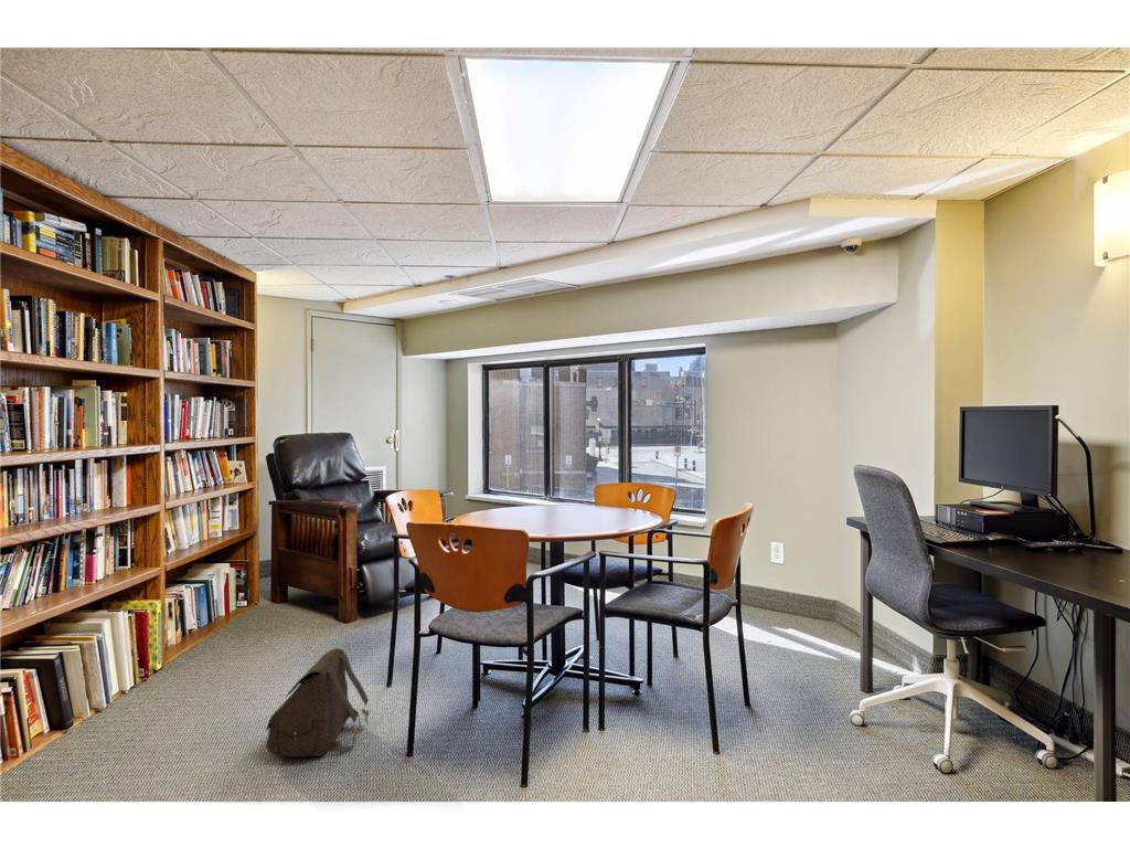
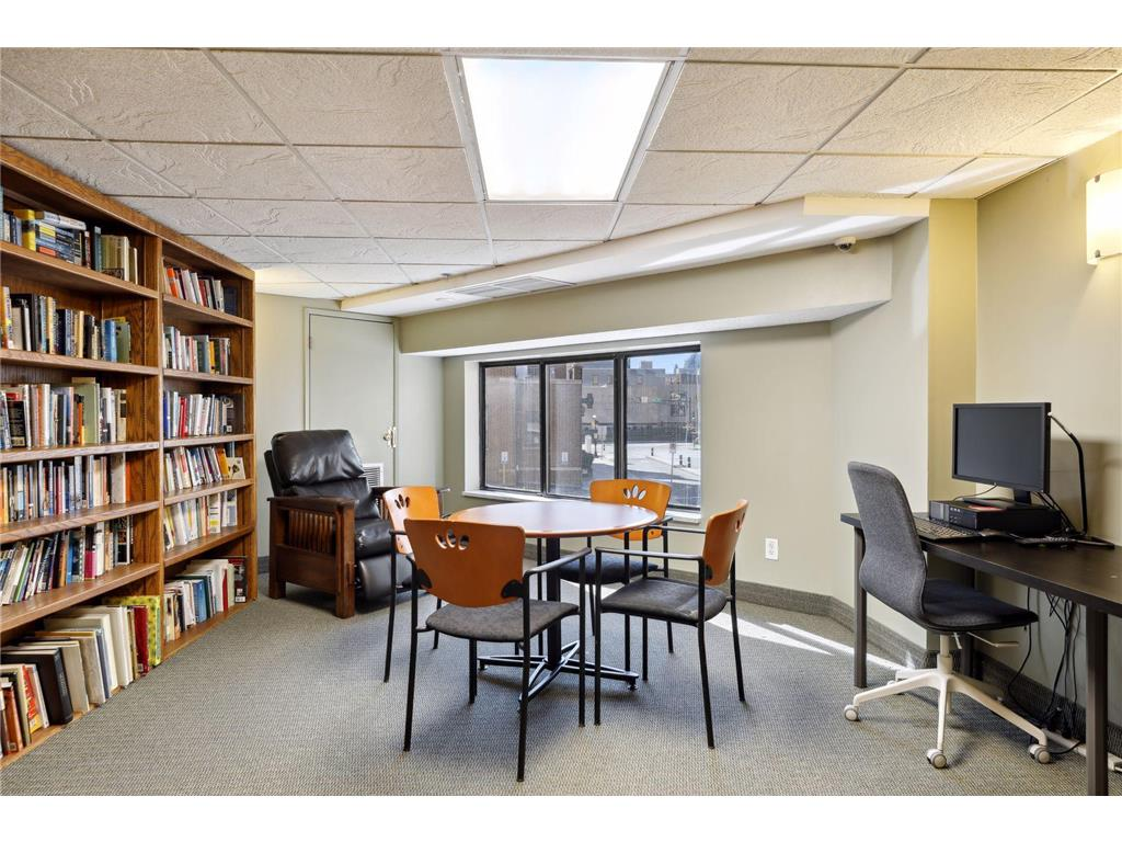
- satchel [265,647,370,759]
